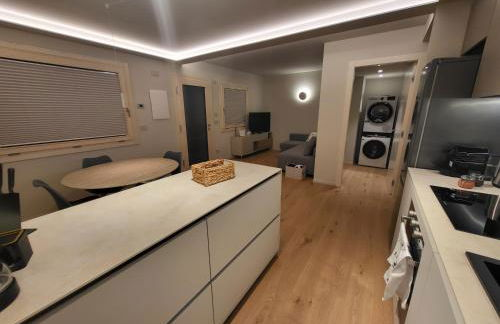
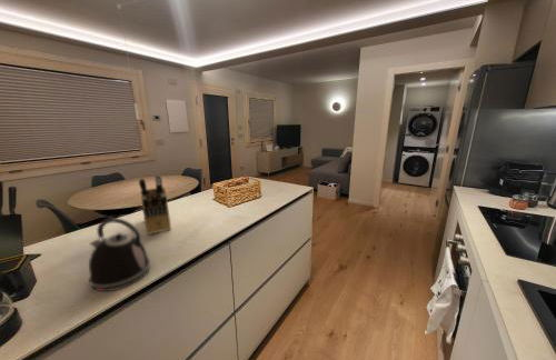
+ kettle [88,217,151,292]
+ knife block [138,173,172,236]
